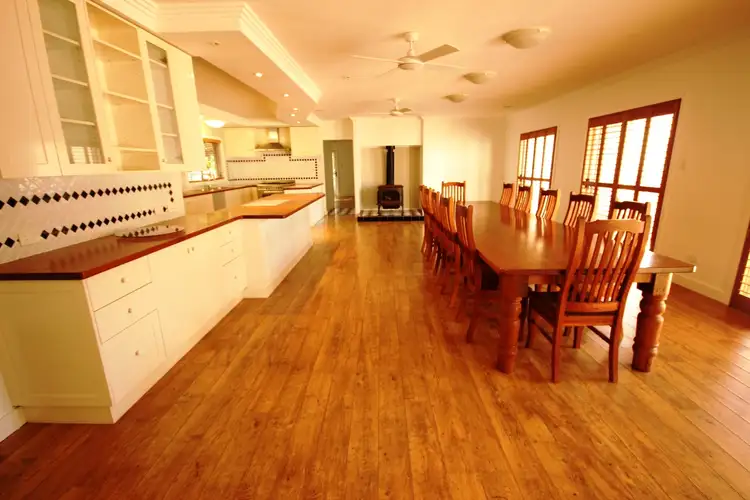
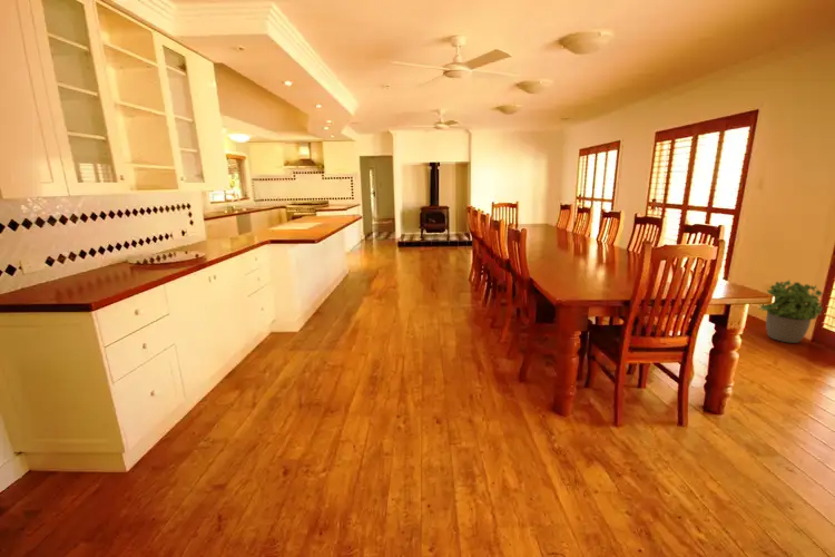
+ potted plant [758,278,824,344]
